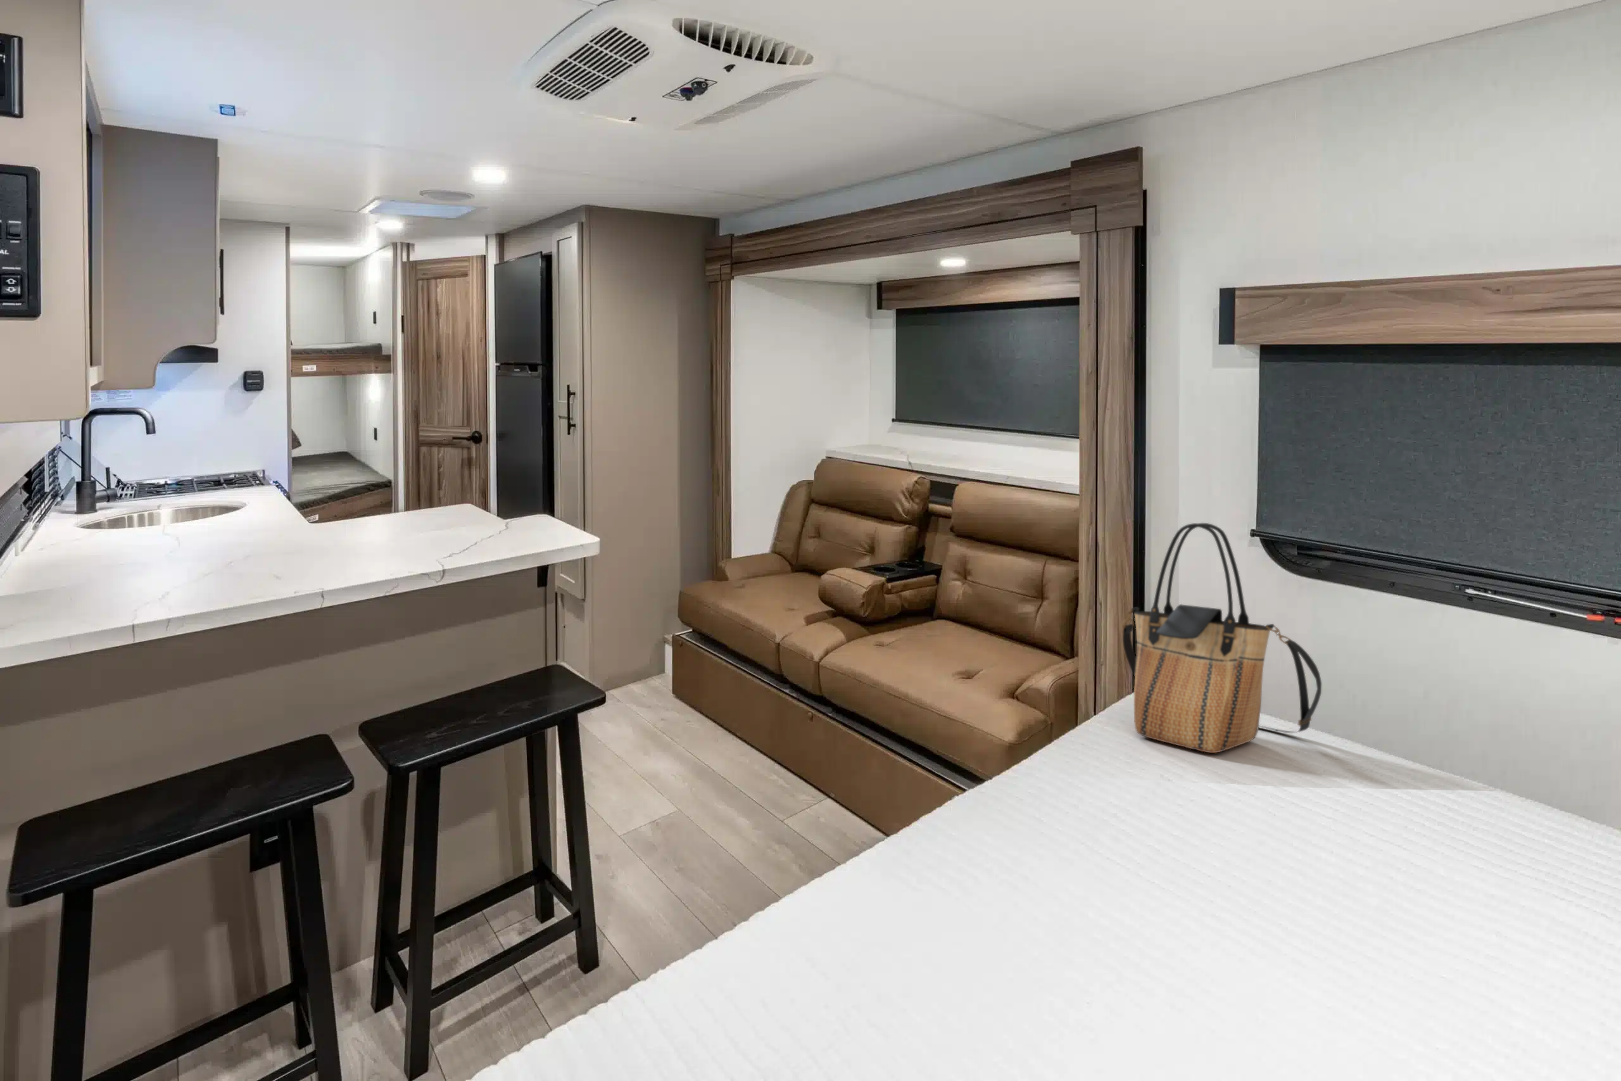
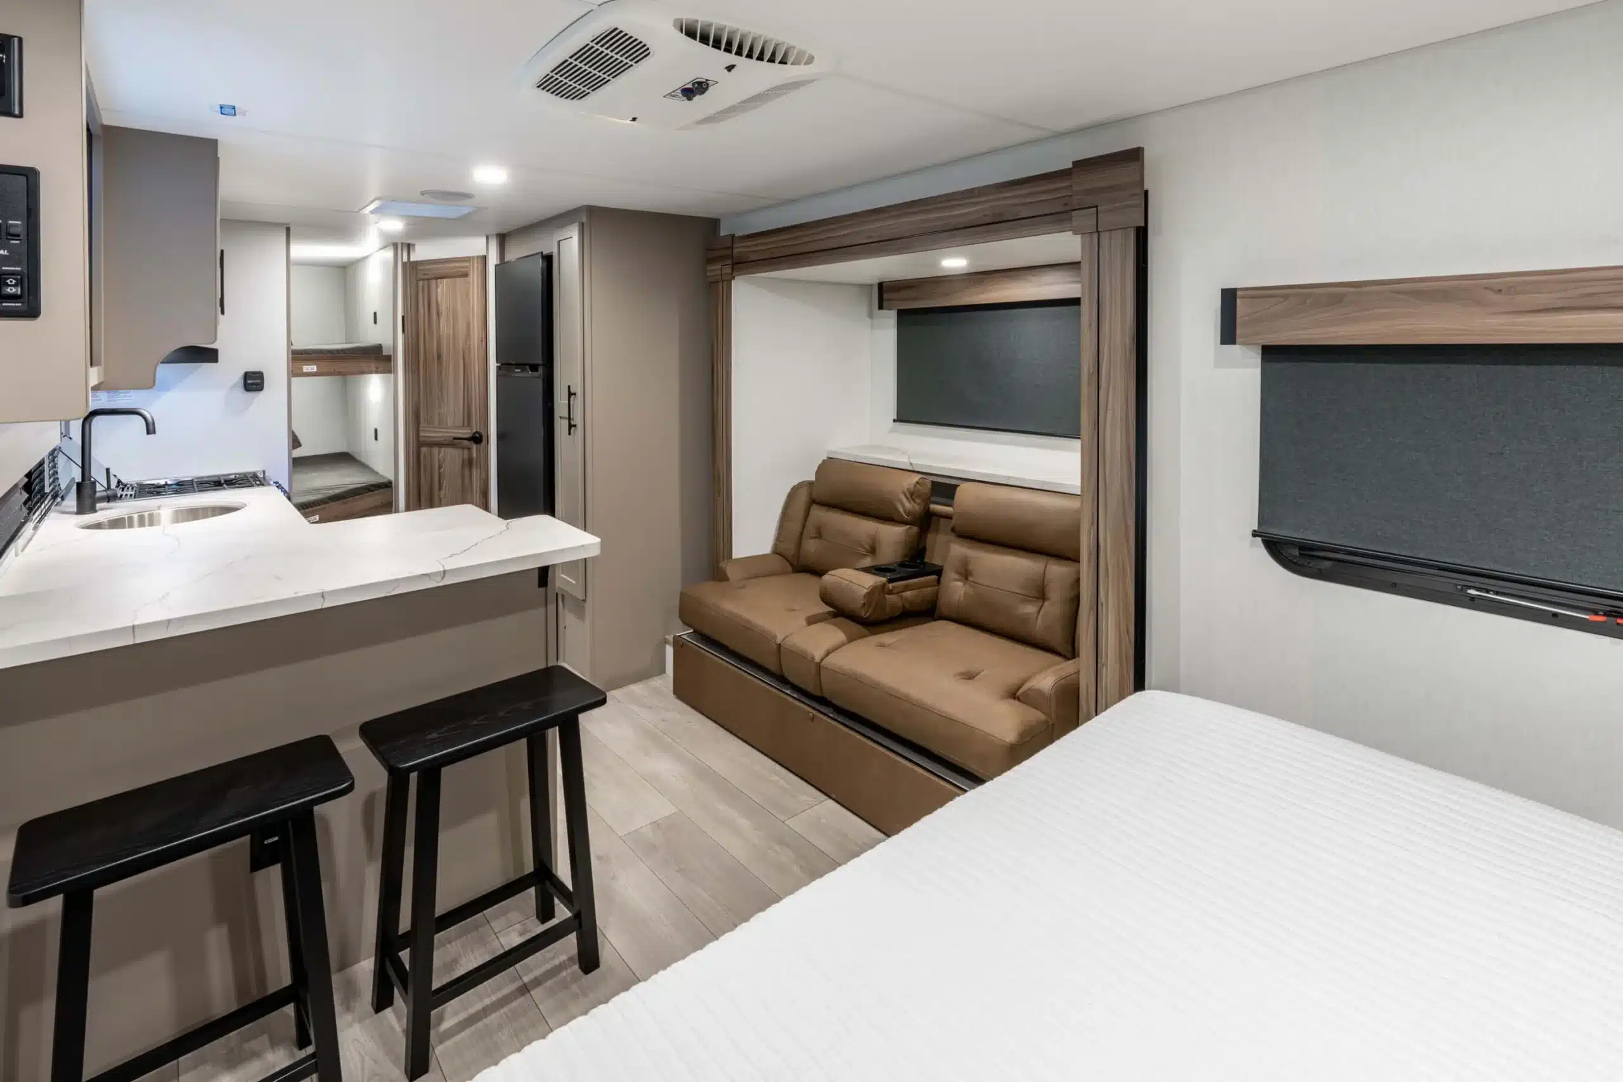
- tote bag [1122,522,1322,754]
